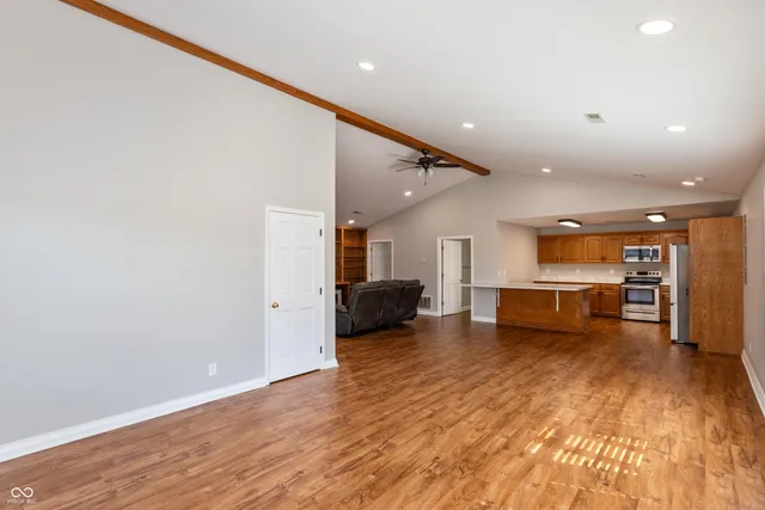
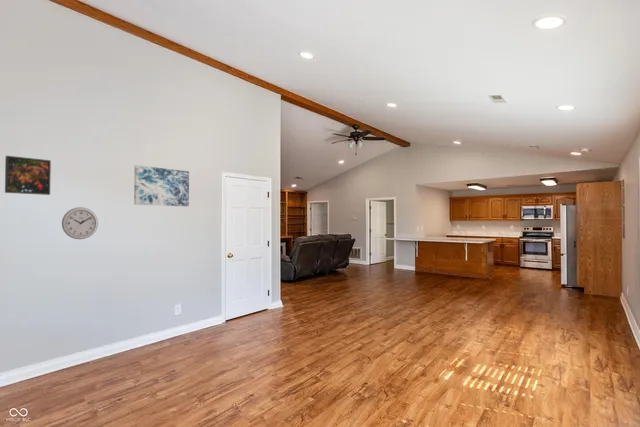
+ wall art [133,164,190,207]
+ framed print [4,155,52,196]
+ wall clock [61,206,99,240]
